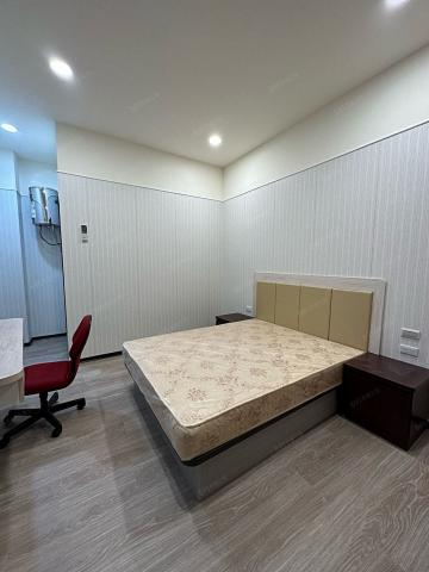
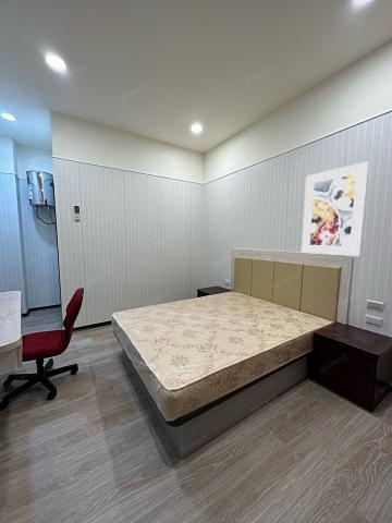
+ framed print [301,160,370,257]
